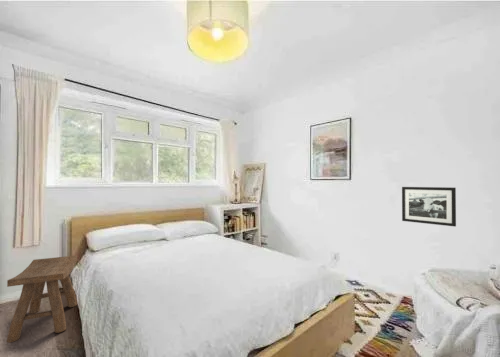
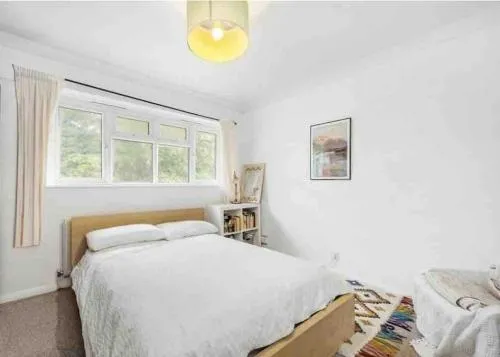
- picture frame [401,186,457,227]
- stool [6,254,78,343]
